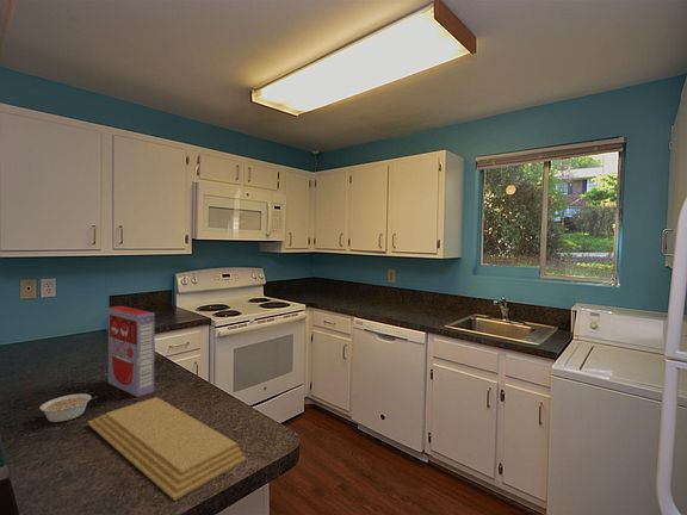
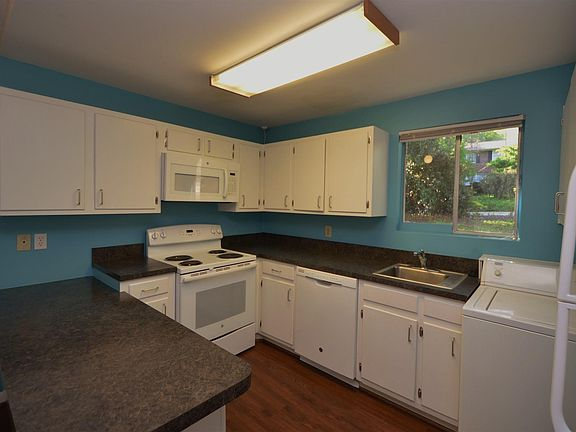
- cutting board [86,396,247,502]
- legume [38,392,100,423]
- cereal box [107,305,156,398]
